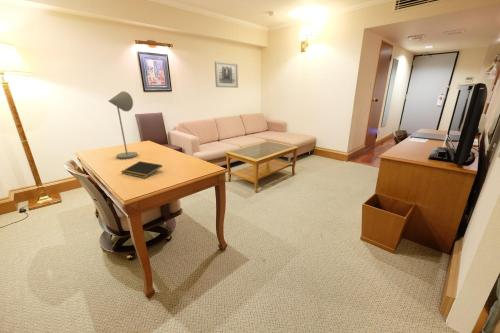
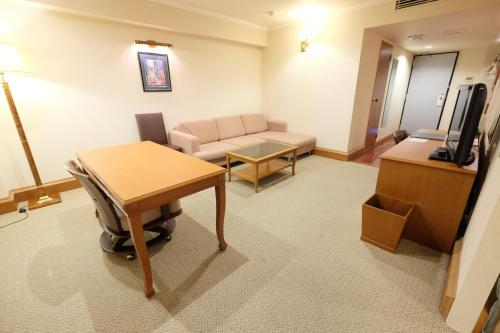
- notepad [120,160,163,179]
- wall art [214,60,239,89]
- desk lamp [108,90,139,160]
